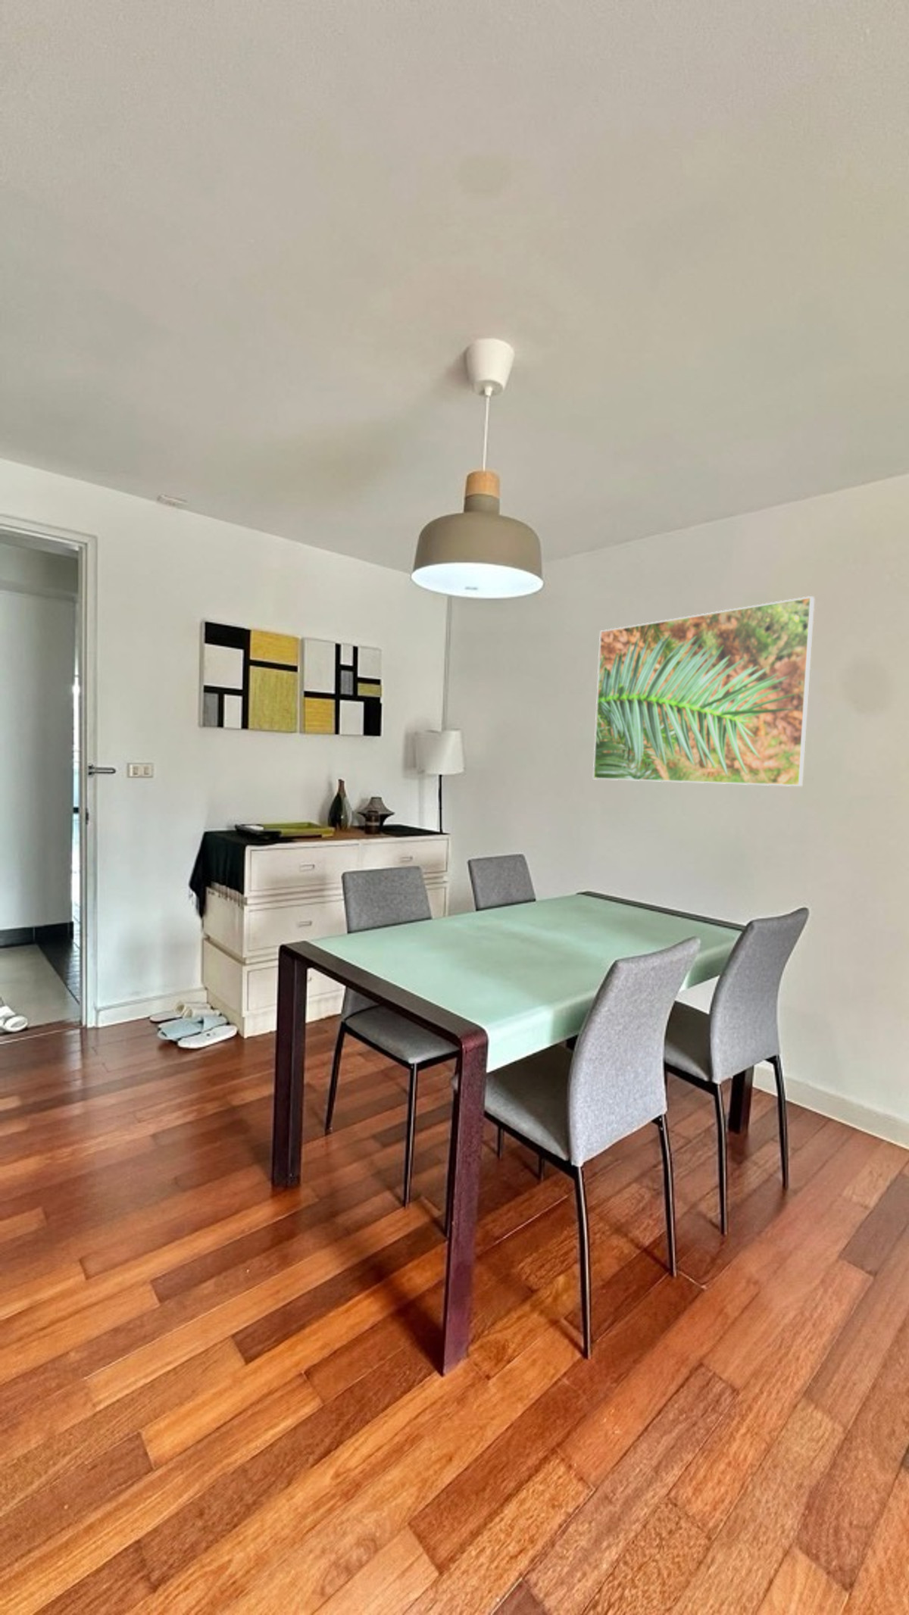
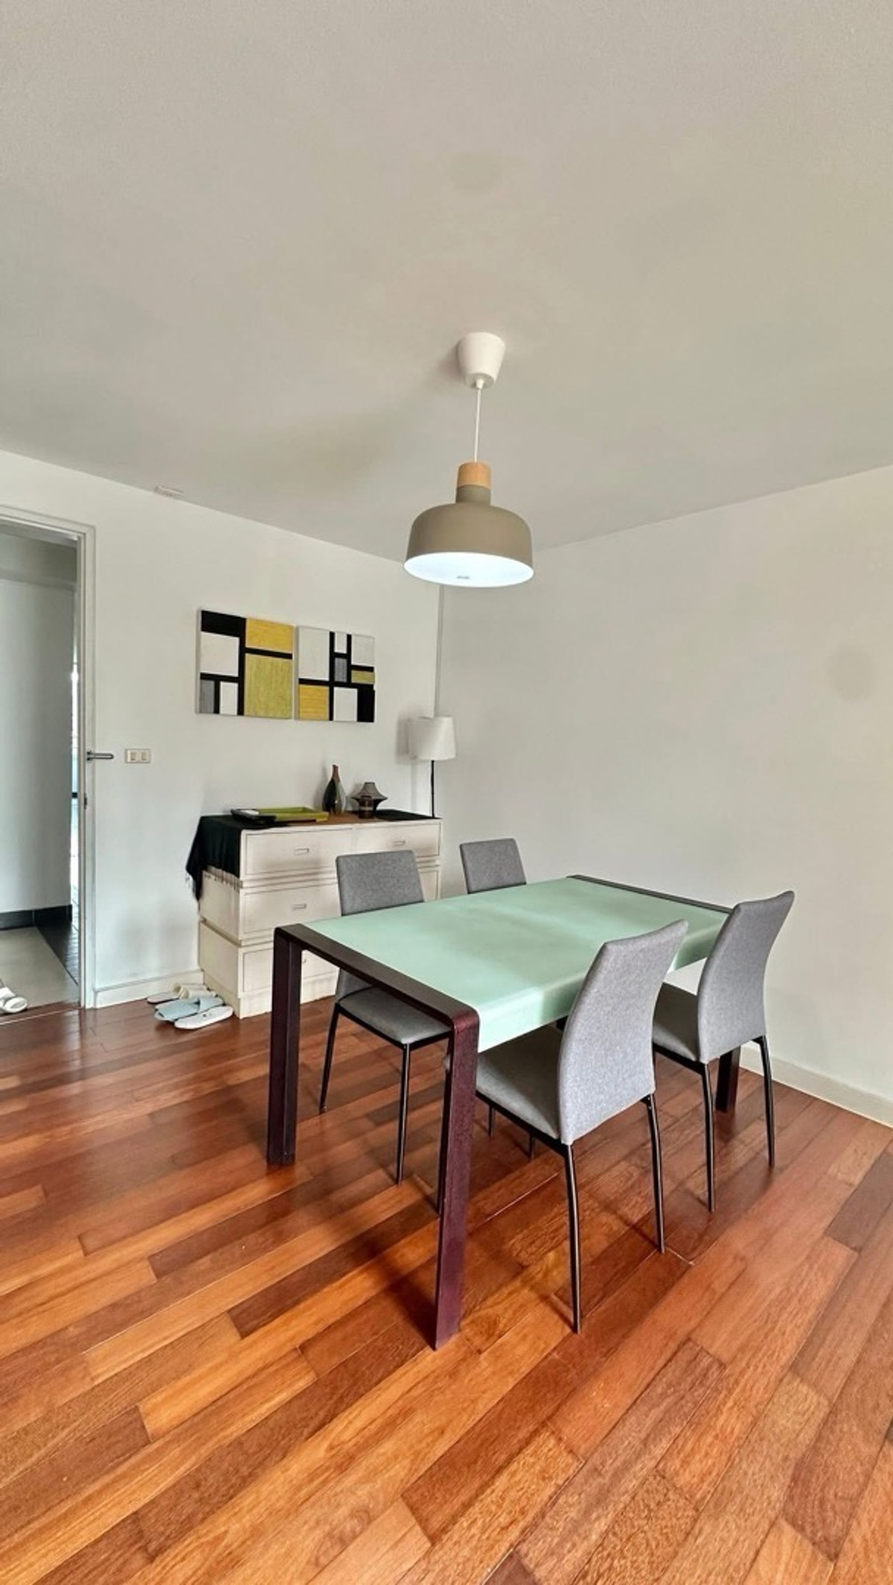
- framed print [592,596,815,788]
